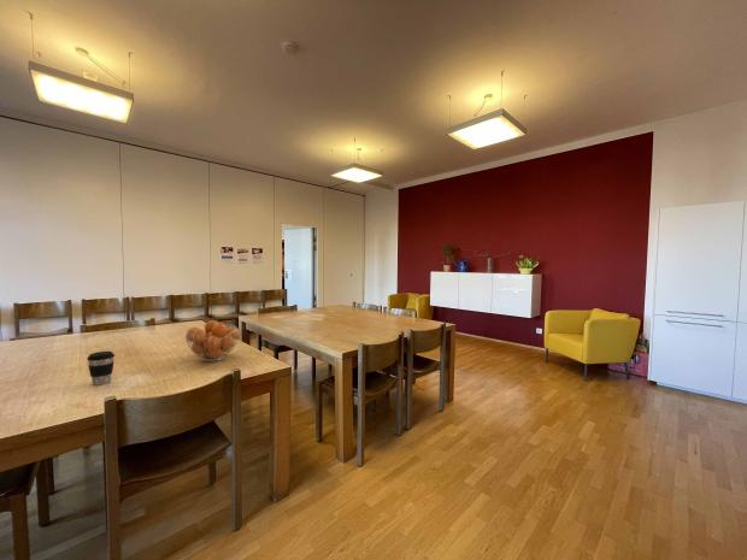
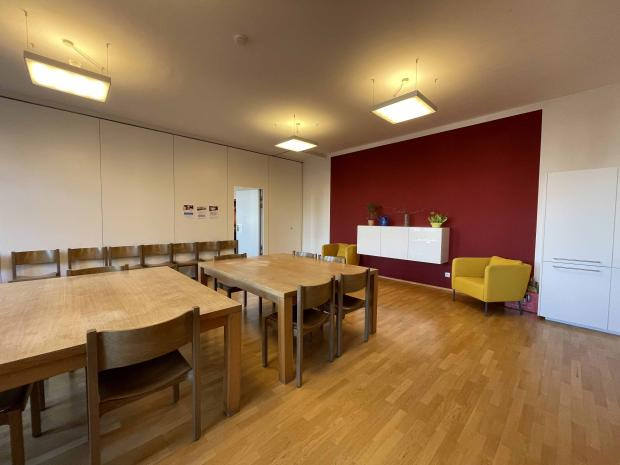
- coffee cup [86,350,116,387]
- fruit basket [184,319,241,362]
